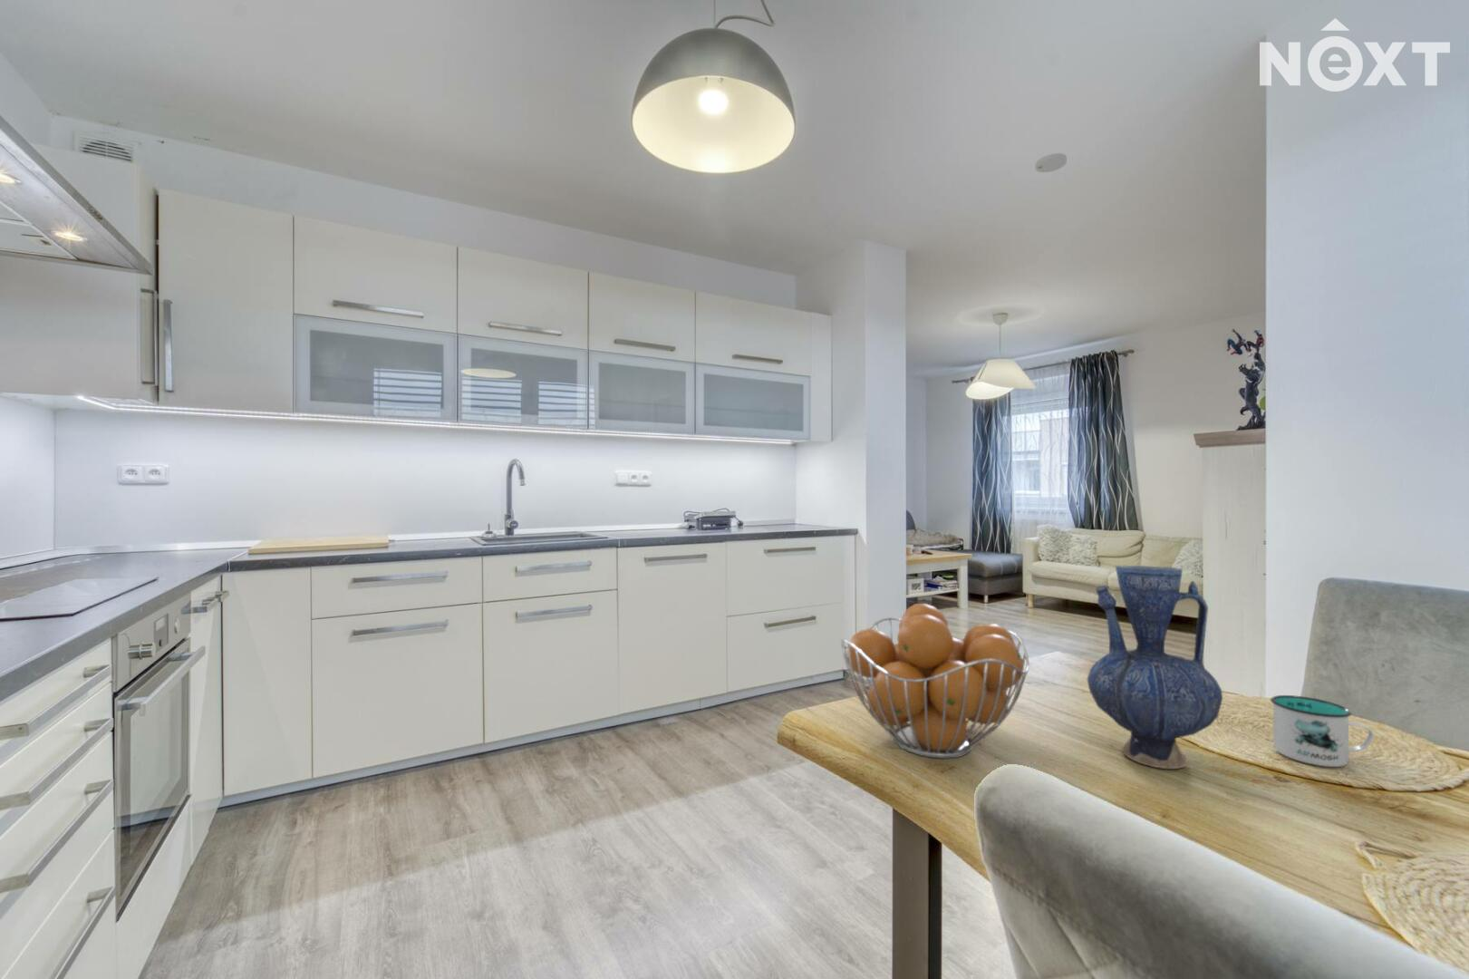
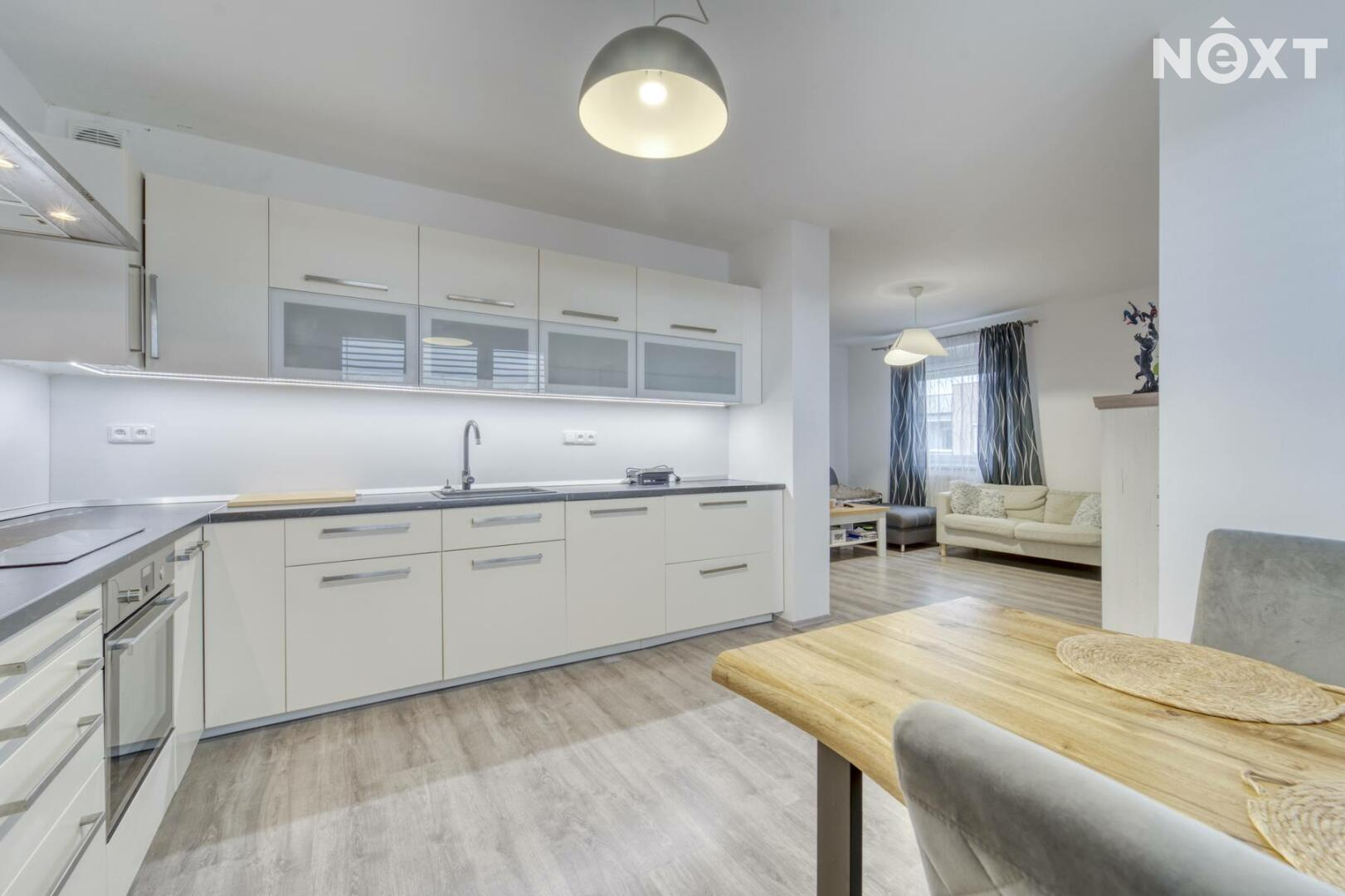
- fruit basket [840,603,1030,759]
- smoke detector [1035,152,1067,173]
- mug [1269,694,1375,768]
- vase [1087,565,1223,769]
